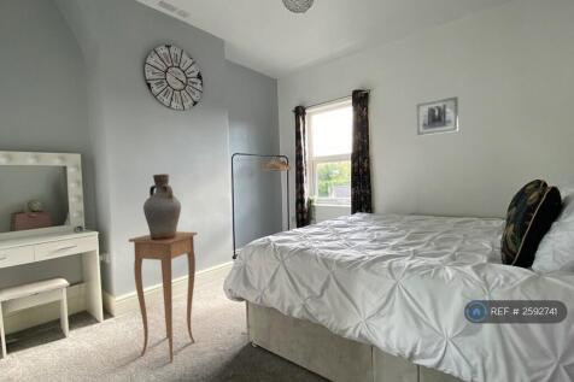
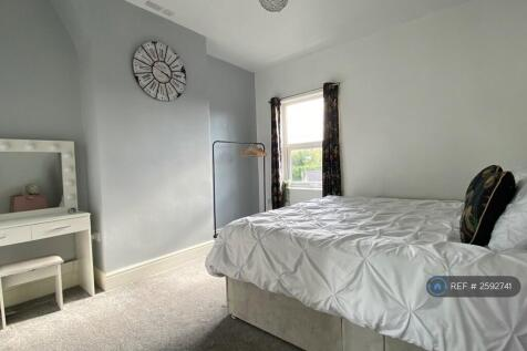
- side table [128,230,198,363]
- vase [142,172,182,240]
- wall art [416,95,459,137]
